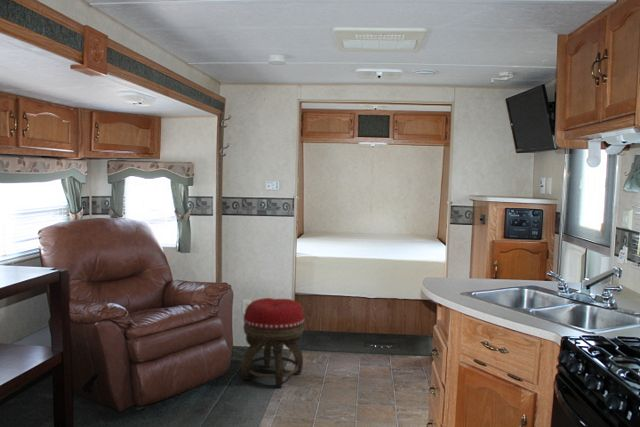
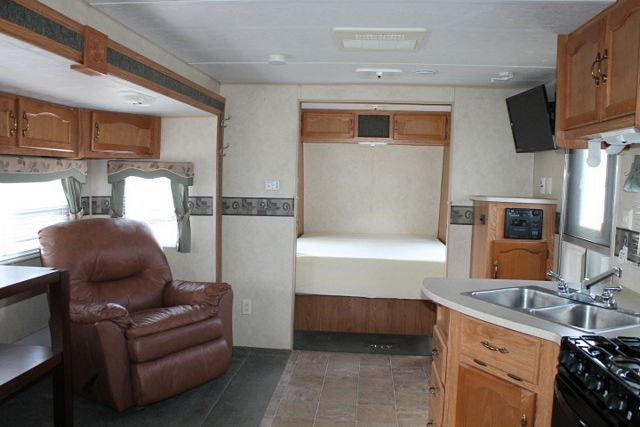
- footstool [241,297,305,389]
